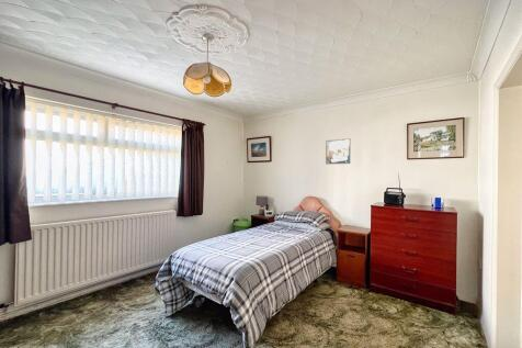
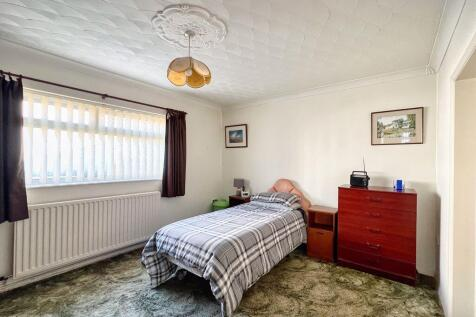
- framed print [325,137,351,165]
